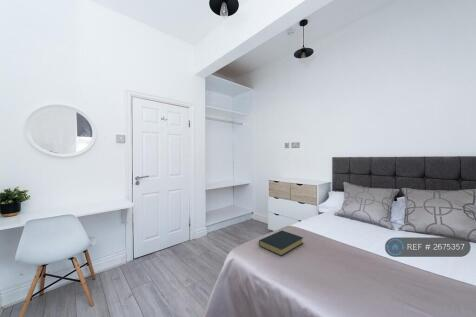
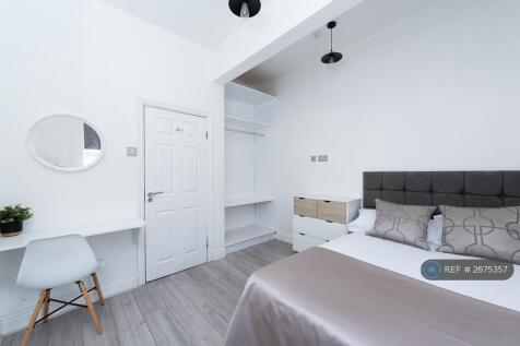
- hardback book [258,229,304,257]
